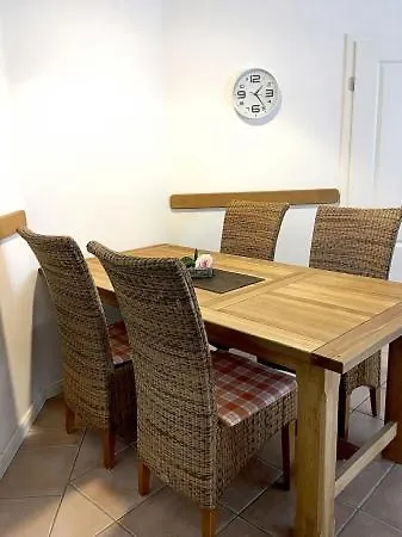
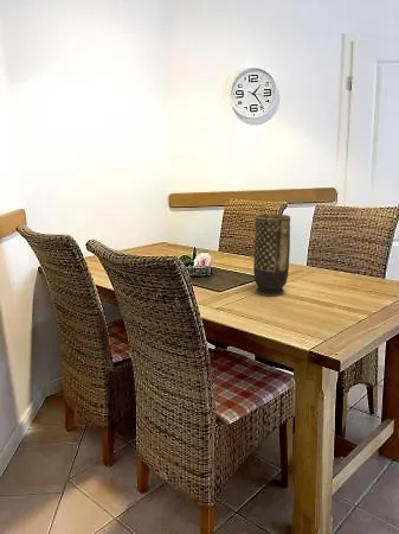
+ vase [252,212,291,297]
